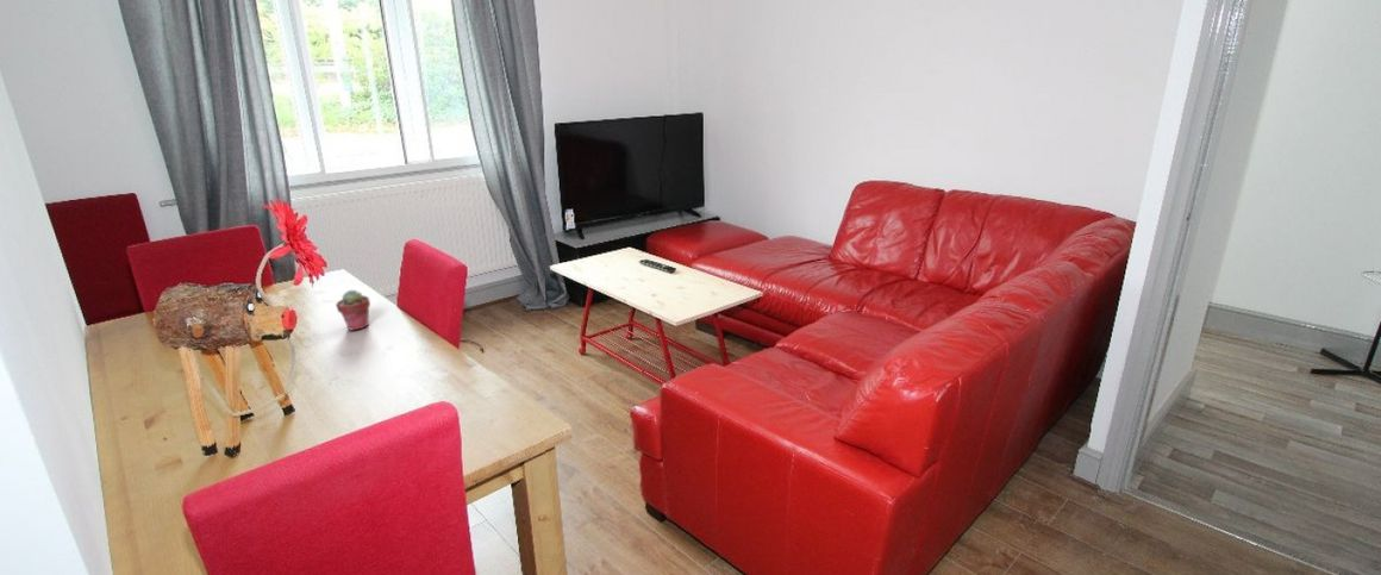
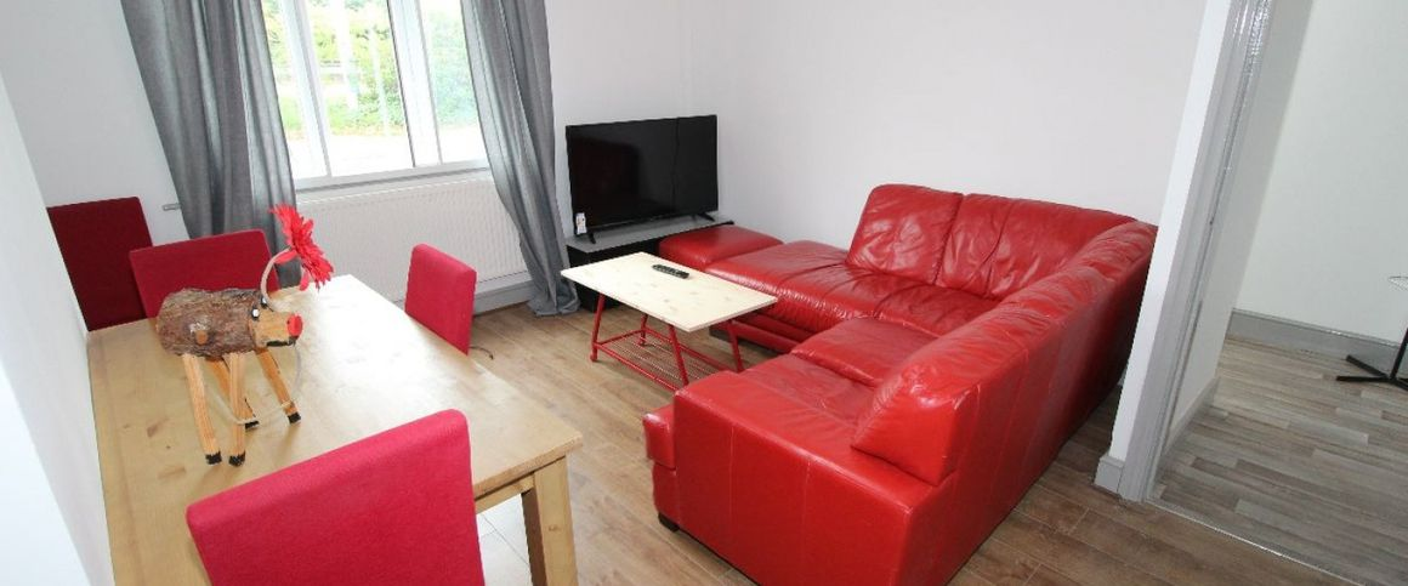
- potted succulent [335,288,371,332]
